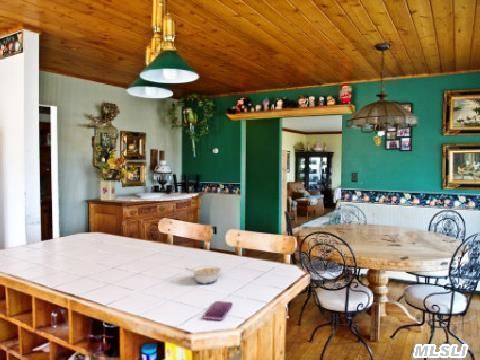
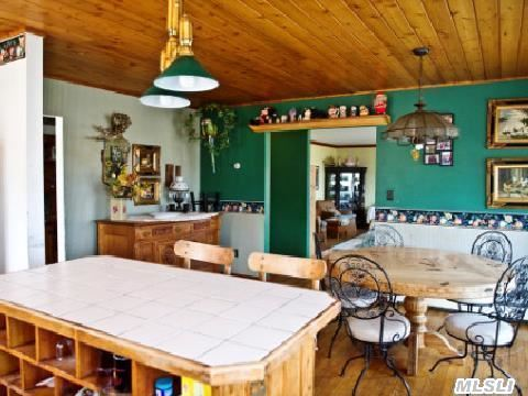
- legume [184,265,222,285]
- smartphone [202,300,234,321]
